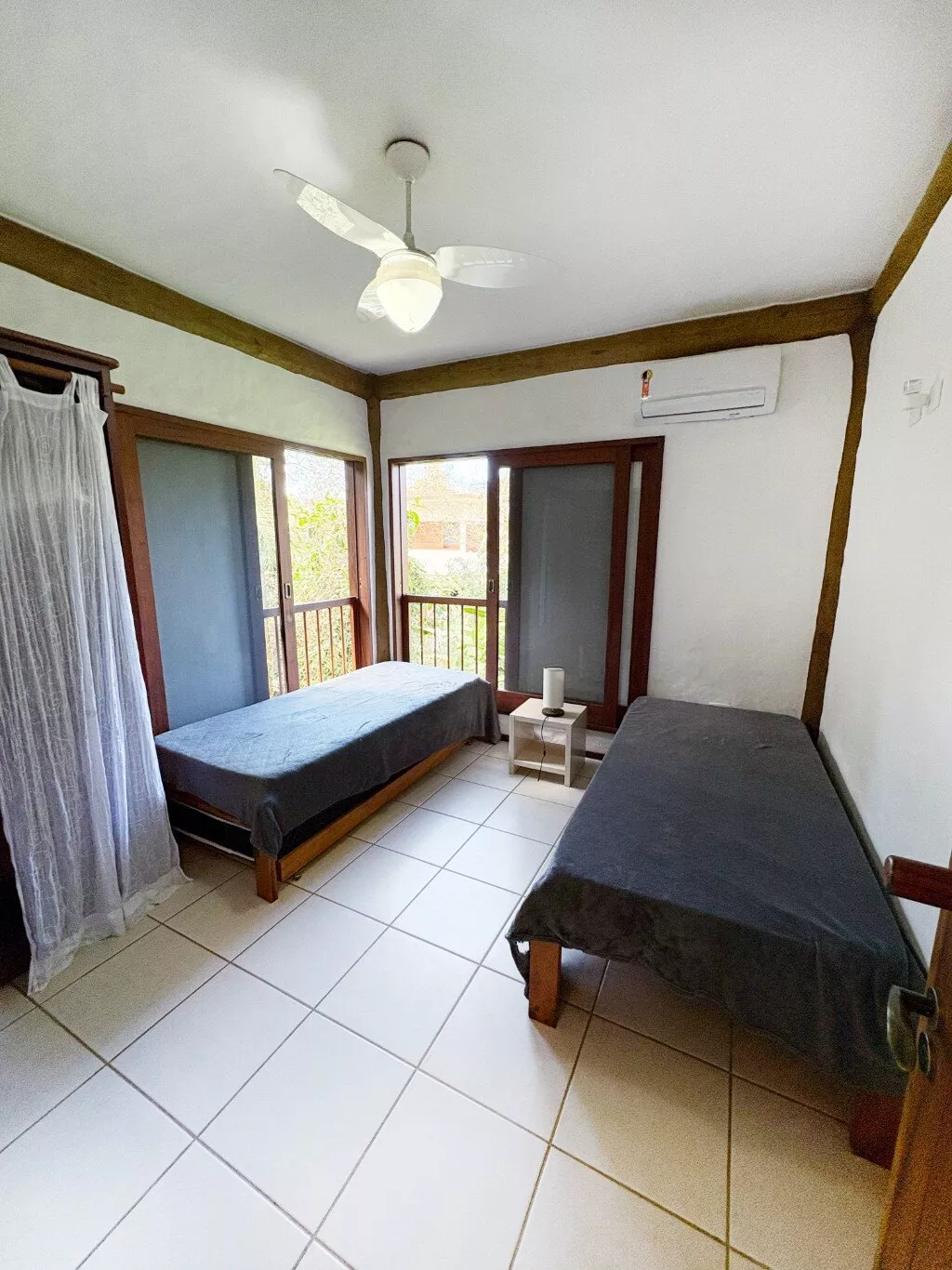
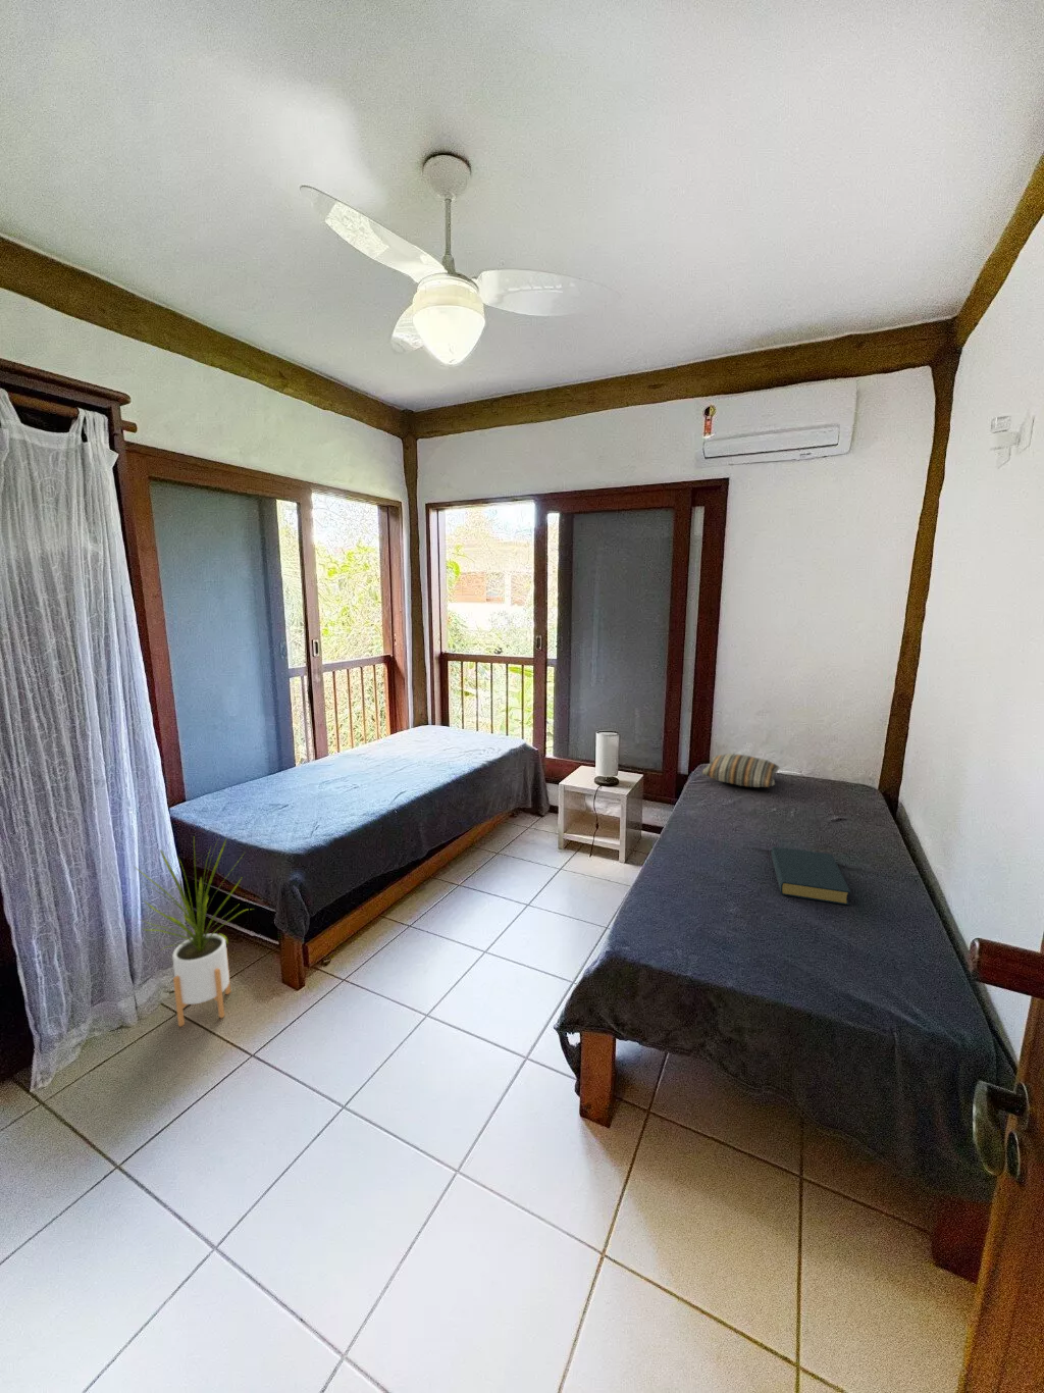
+ pillow [702,752,781,789]
+ house plant [133,837,254,1028]
+ hardback book [770,846,851,907]
